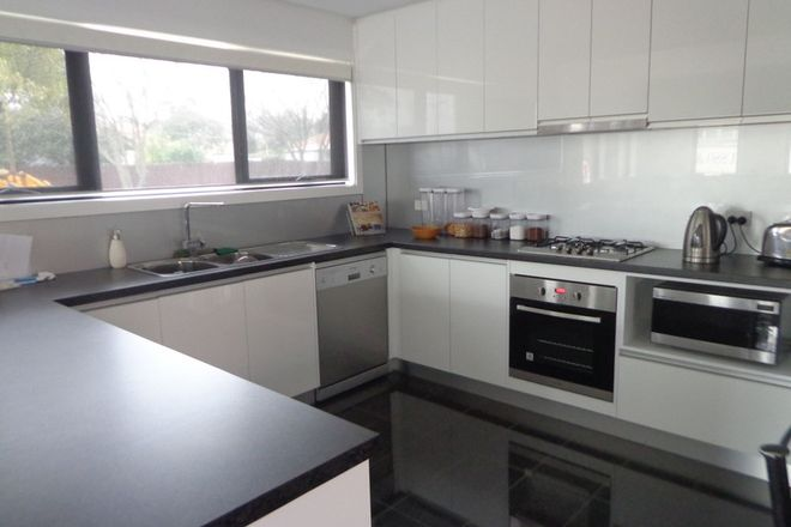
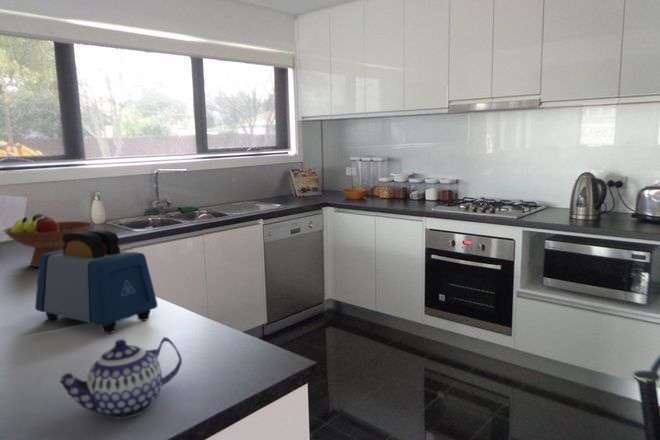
+ teapot [59,336,183,419]
+ fruit bowl [2,213,94,268]
+ toaster [34,229,159,335]
